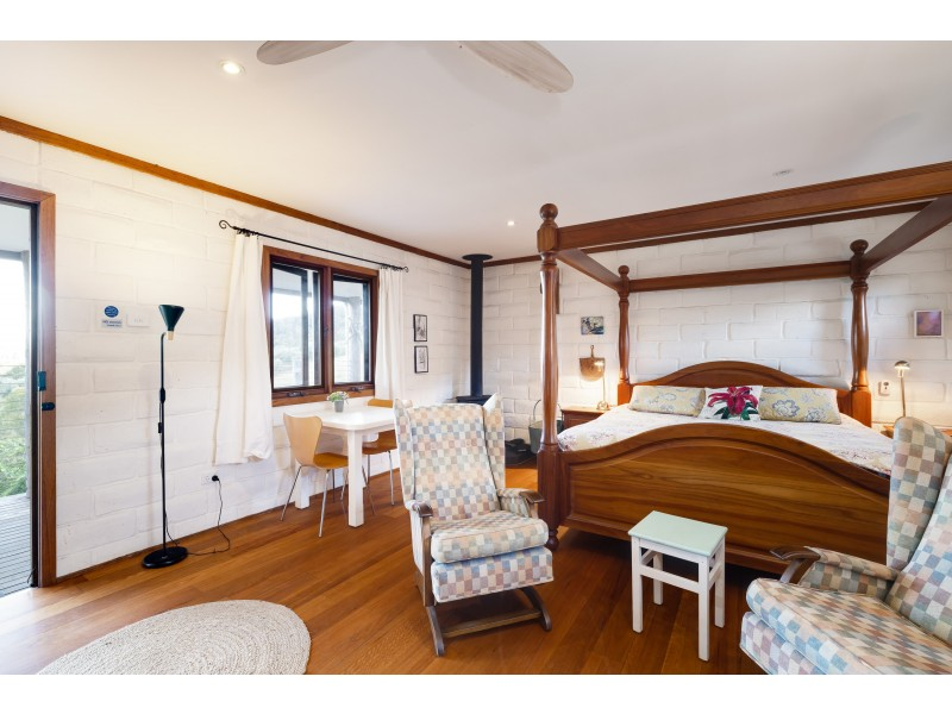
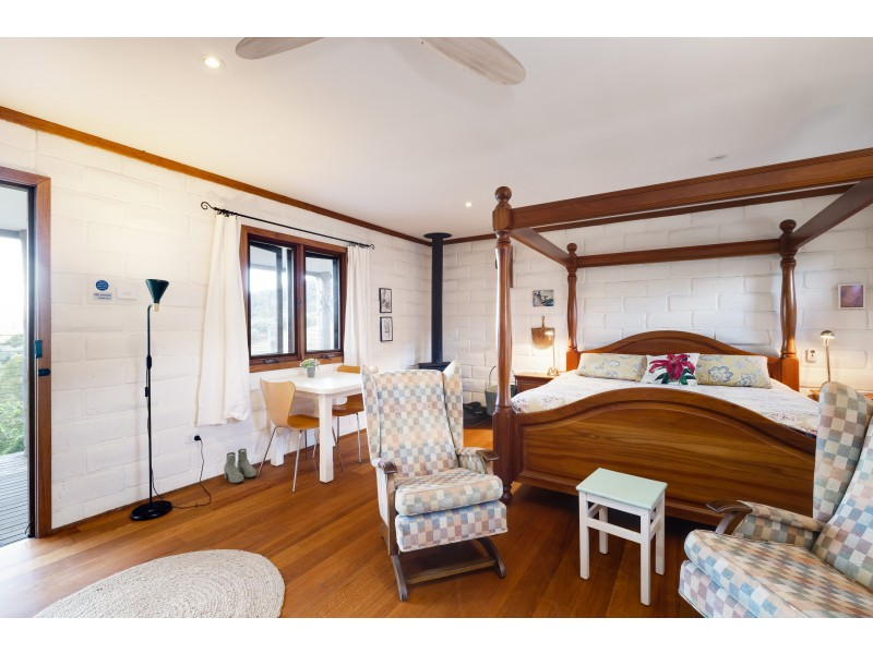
+ boots [223,448,258,484]
